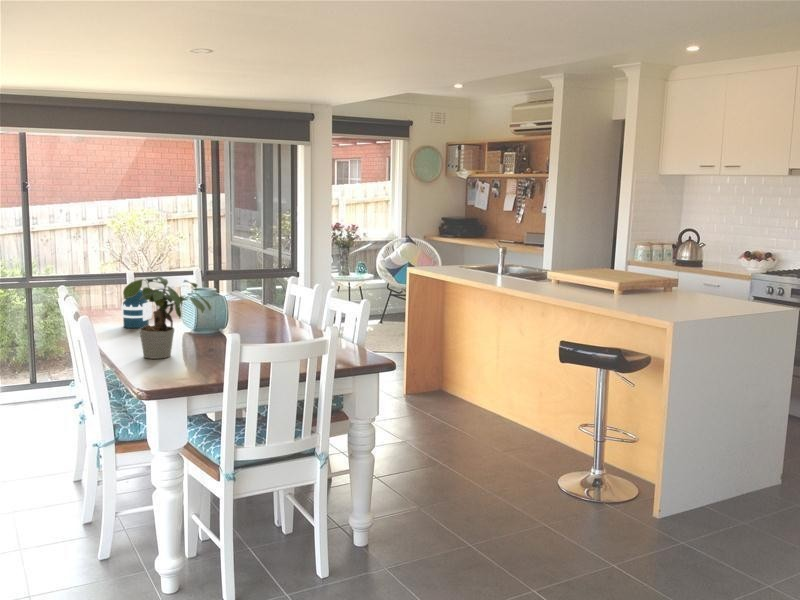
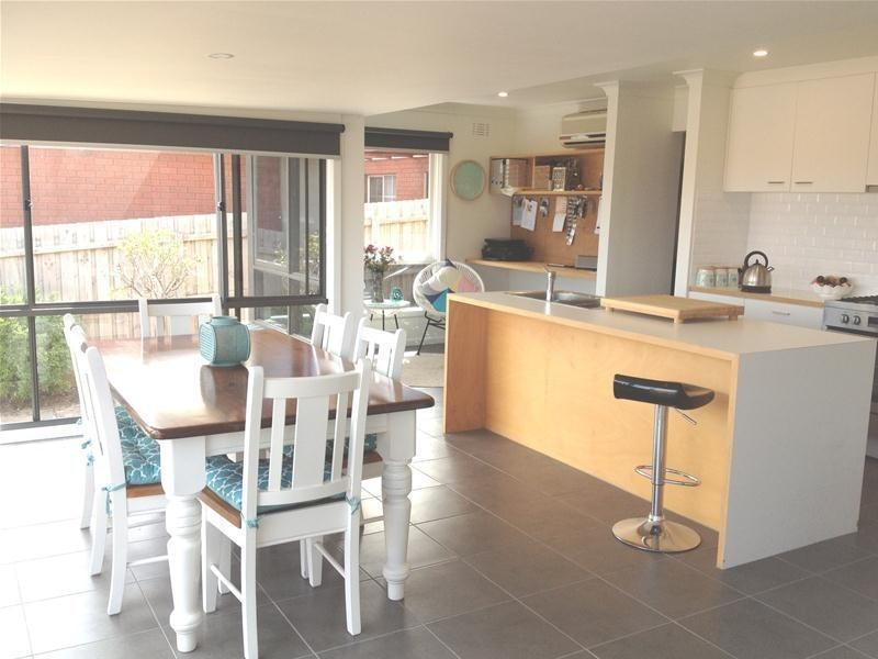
- potted plant [122,275,212,360]
- water bottle [120,289,153,329]
